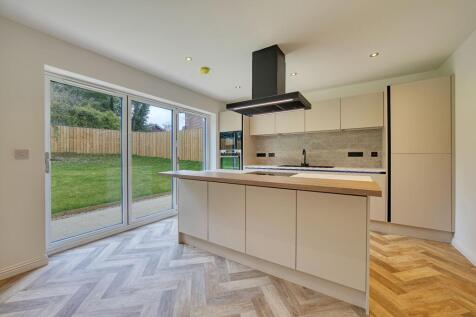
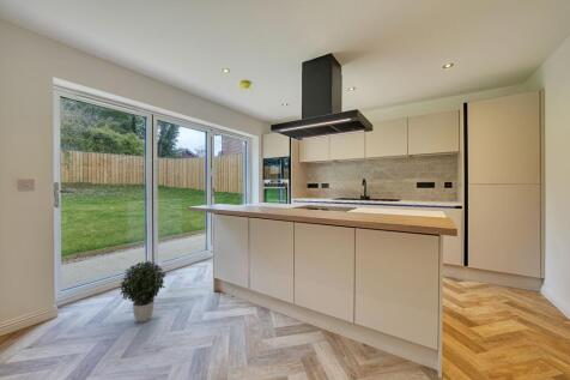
+ potted plant [117,260,168,324]
